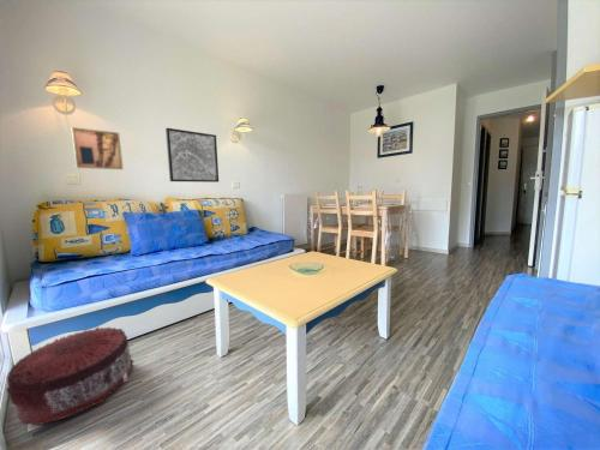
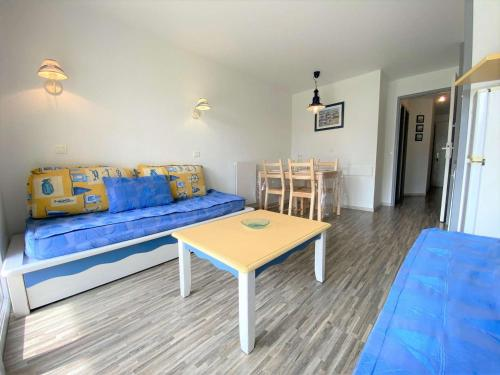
- wall art [70,126,124,170]
- pouf [5,325,136,426]
- wall art [164,127,220,184]
